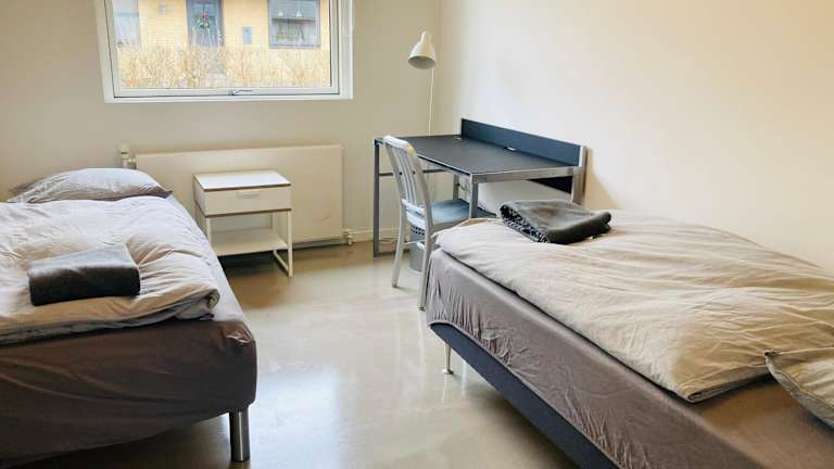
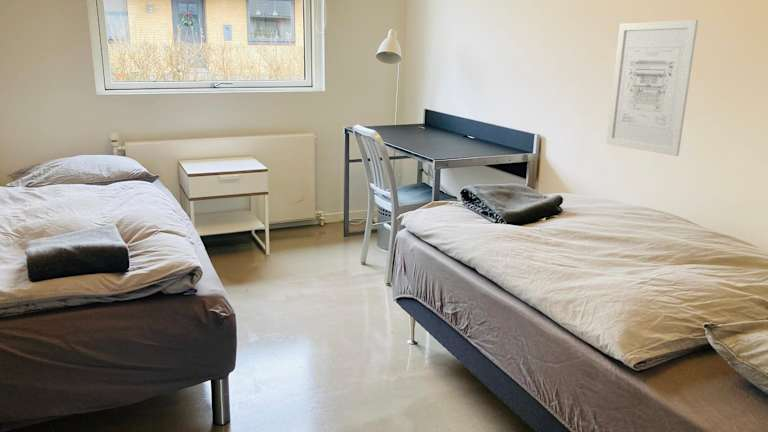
+ wall art [605,19,699,157]
